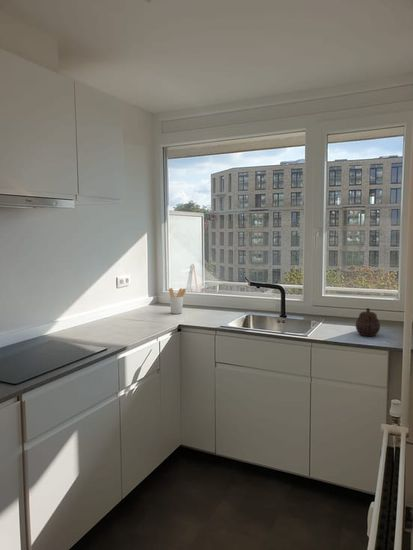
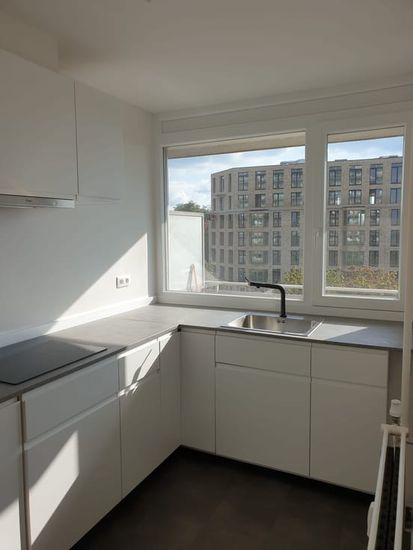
- utensil holder [168,287,187,315]
- teapot [355,307,381,337]
